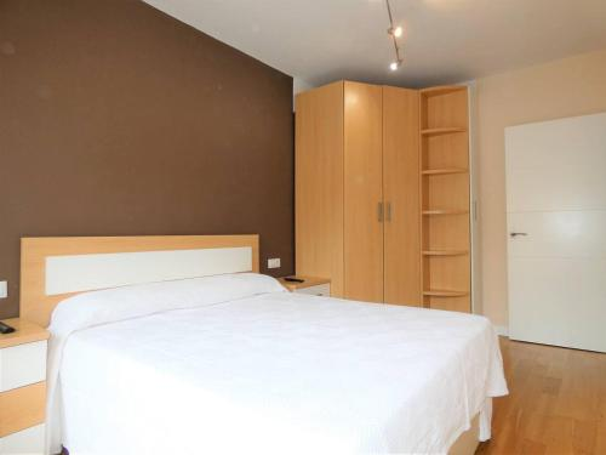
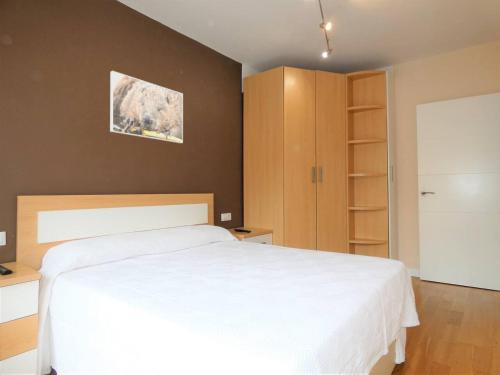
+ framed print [109,70,184,144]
